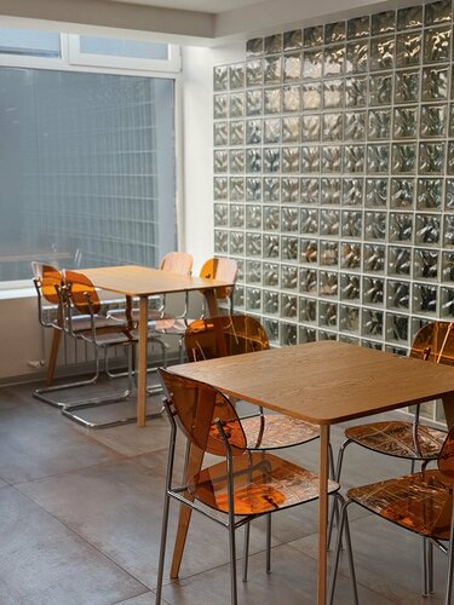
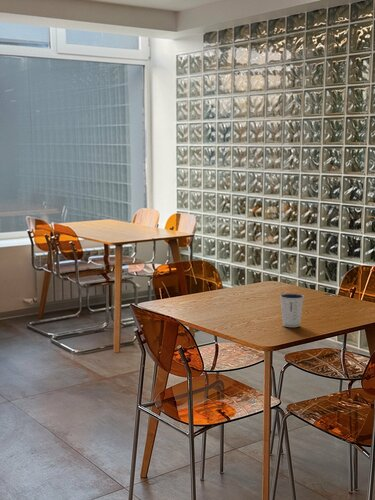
+ dixie cup [279,292,305,328]
